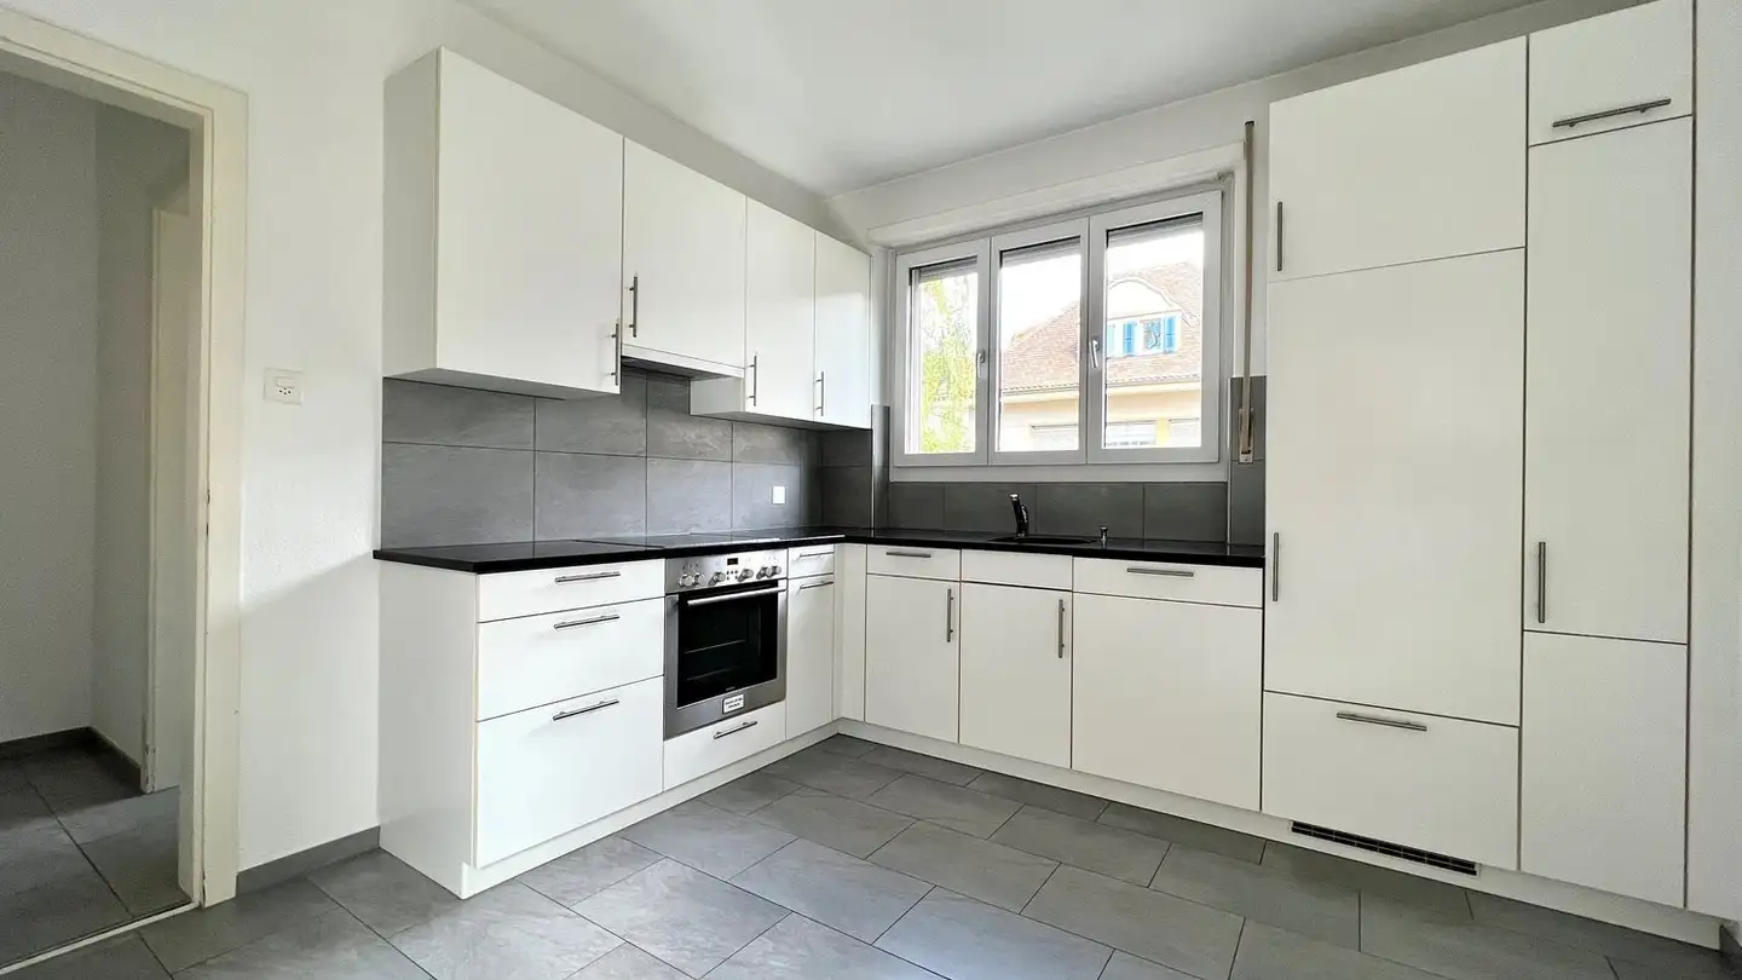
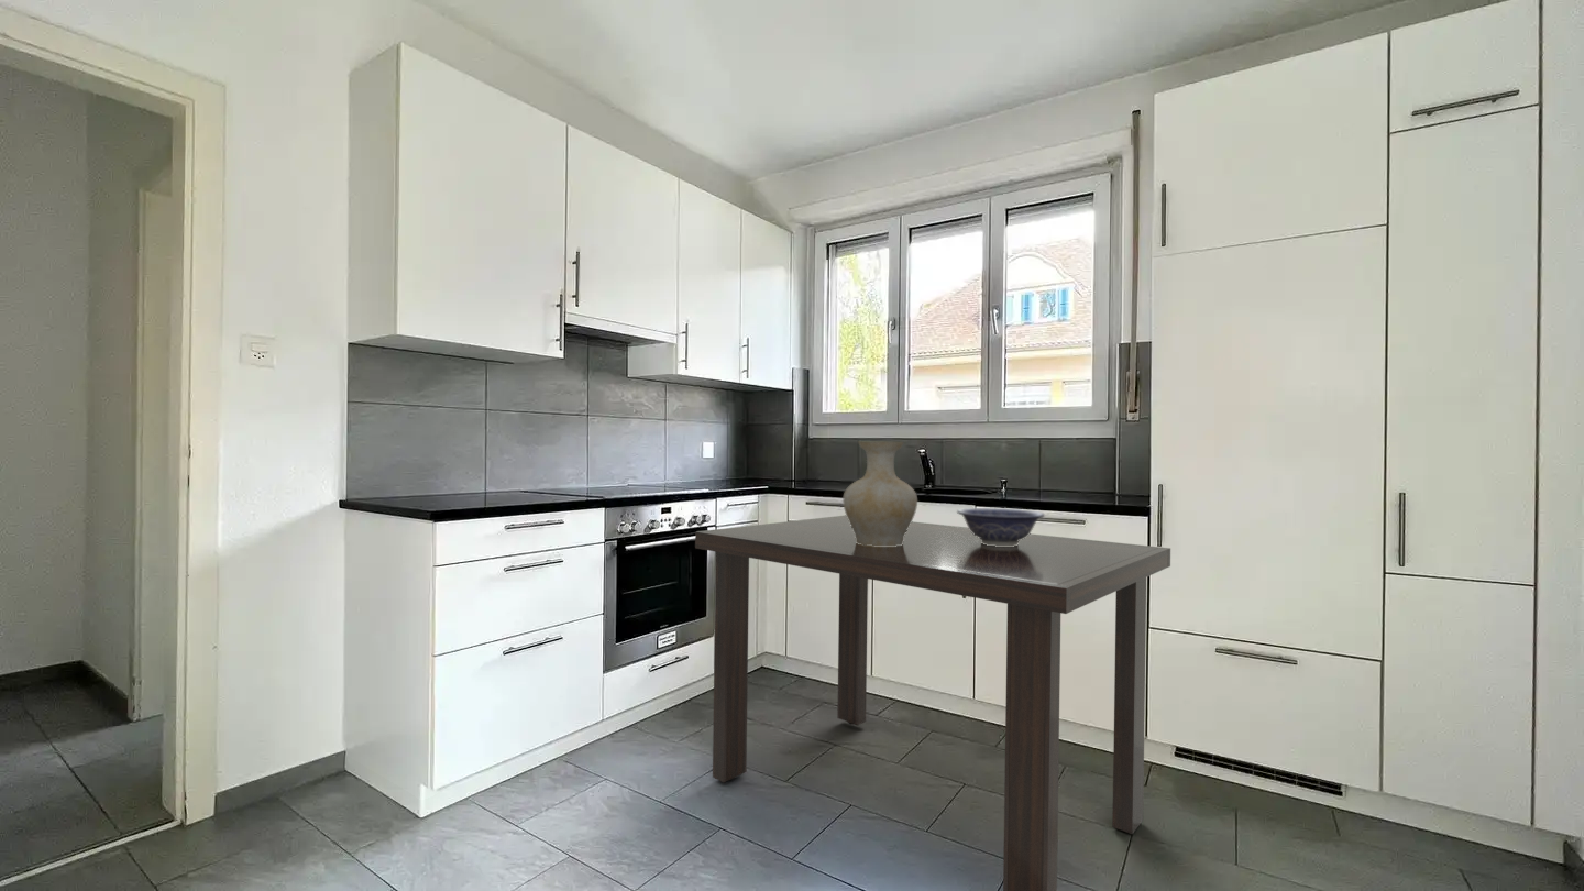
+ dining table [694,514,1172,891]
+ decorative bowl [956,507,1046,547]
+ vase [842,441,919,547]
